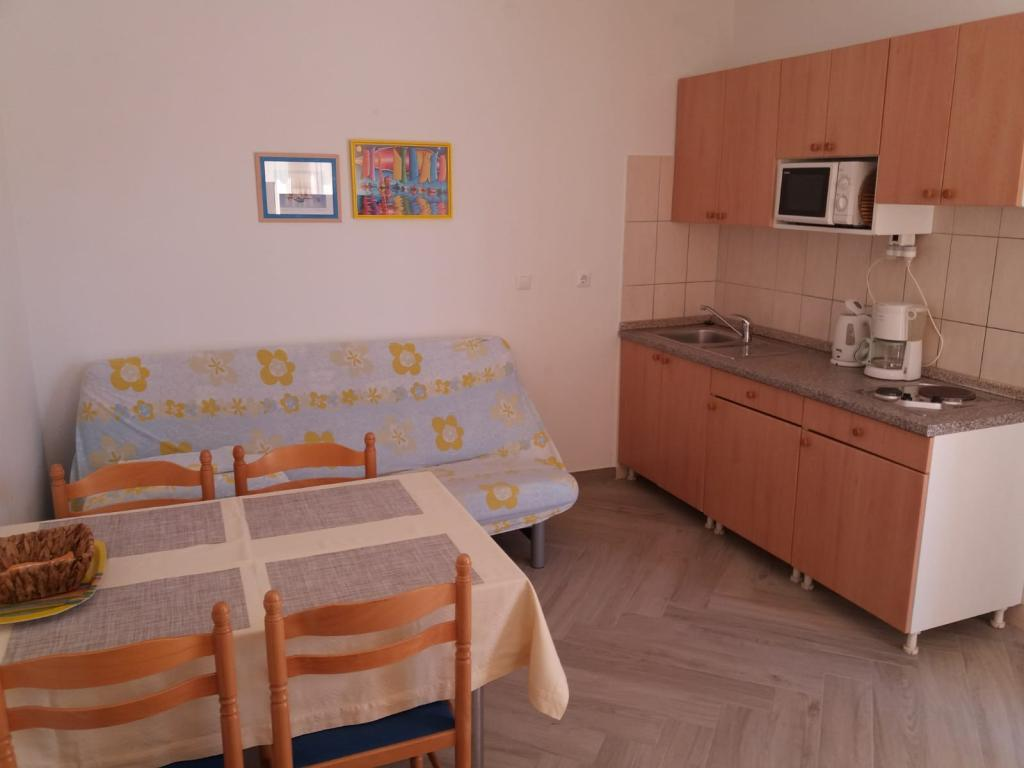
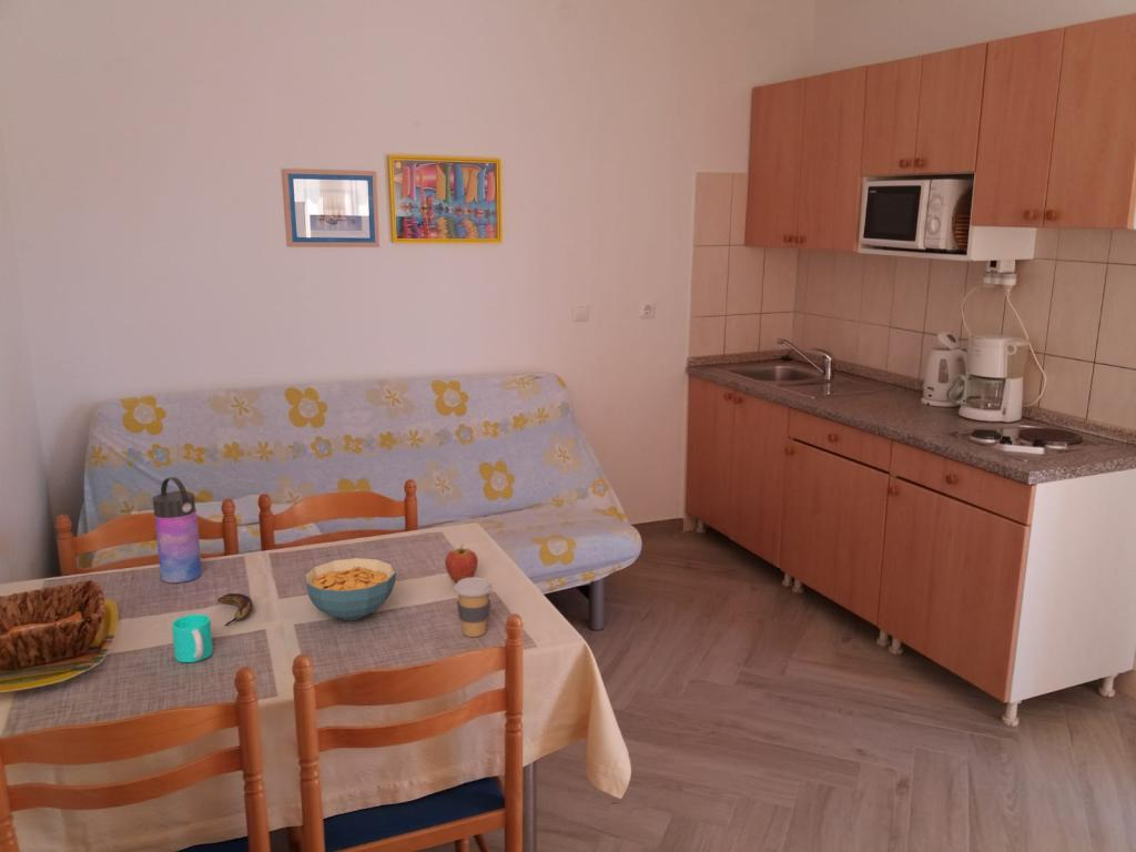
+ water bottle [152,476,203,584]
+ fruit [444,542,479,584]
+ cereal bowl [303,557,397,621]
+ cup [171,613,214,663]
+ banana [217,592,254,627]
+ coffee cup [453,576,494,638]
